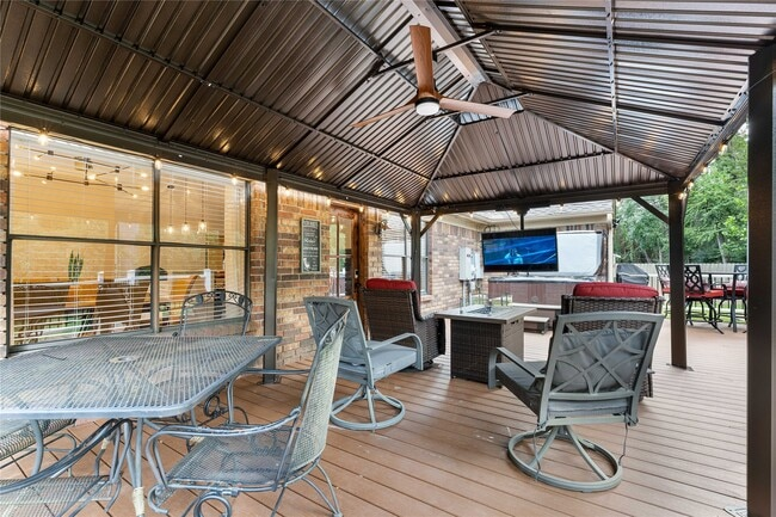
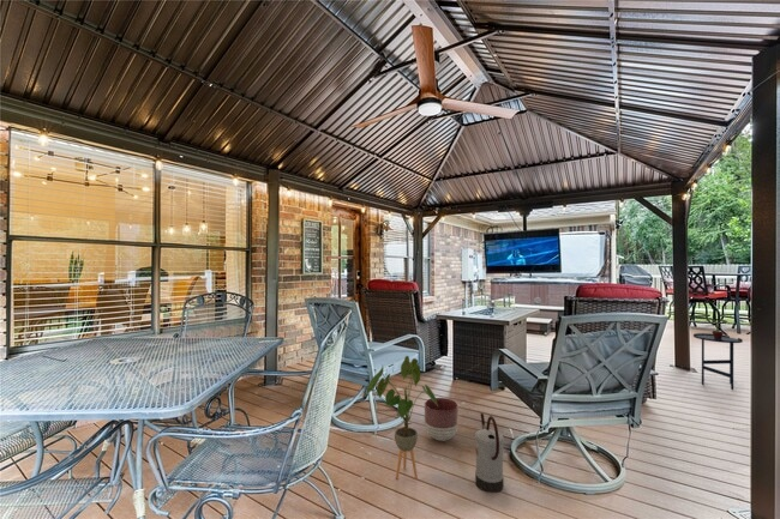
+ potted plant [704,318,731,339]
+ side table [692,332,744,391]
+ watering can [474,412,505,494]
+ planter [424,397,460,442]
+ house plant [365,355,438,481]
